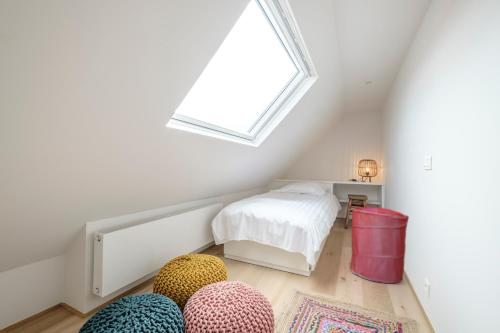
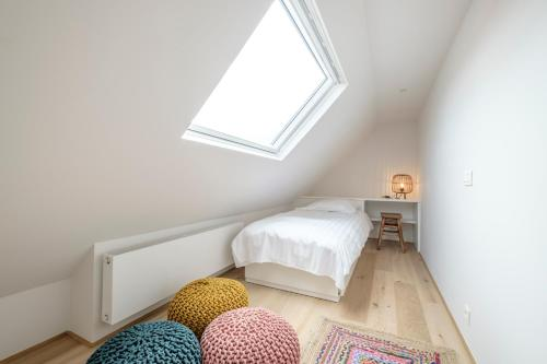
- laundry hamper [349,206,410,284]
